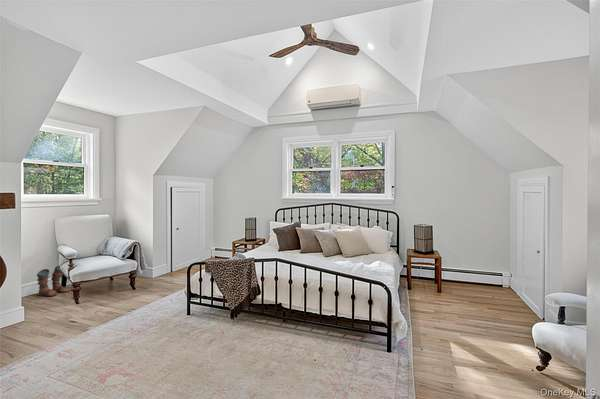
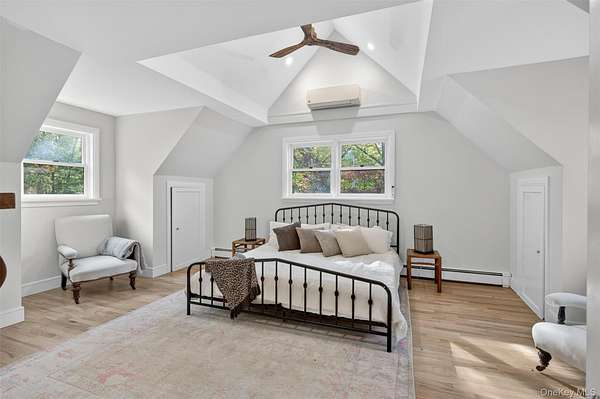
- boots [36,265,71,297]
